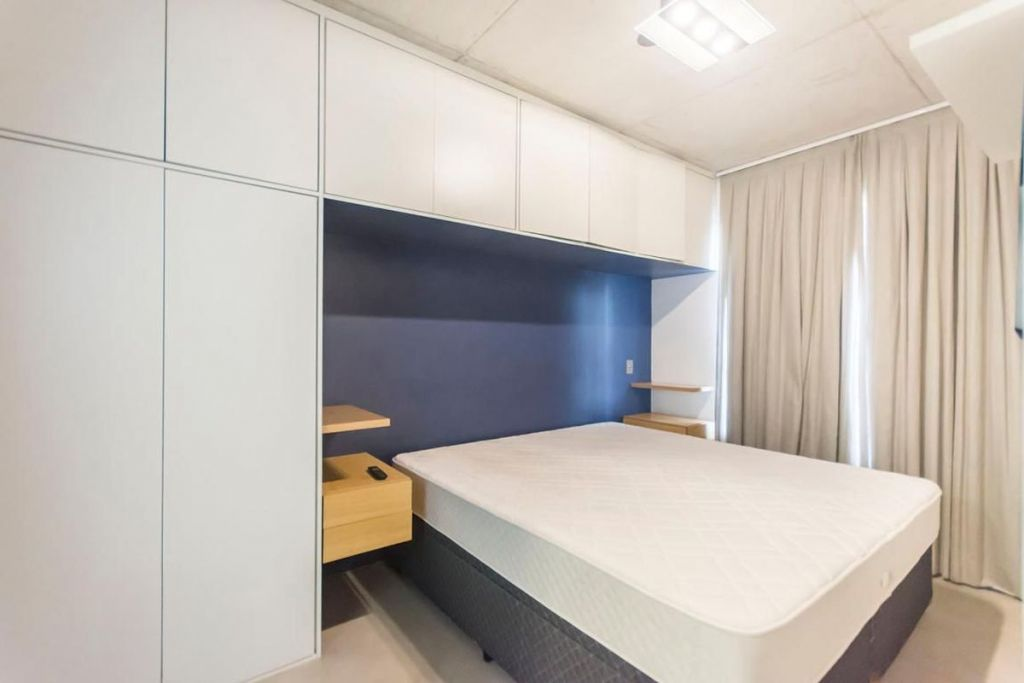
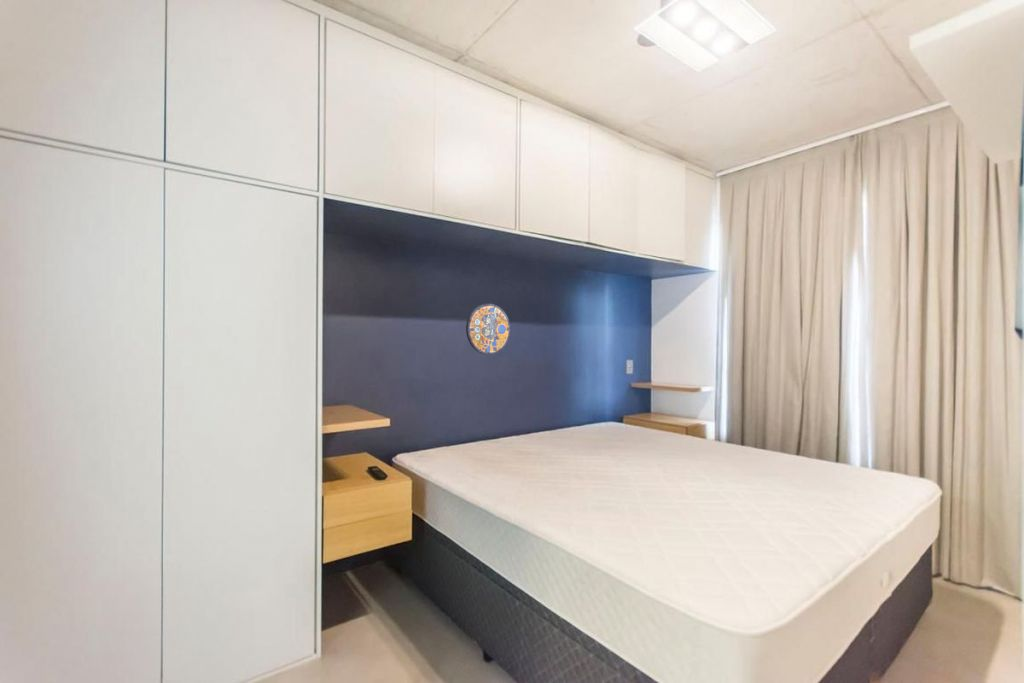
+ manhole cover [465,303,511,356]
